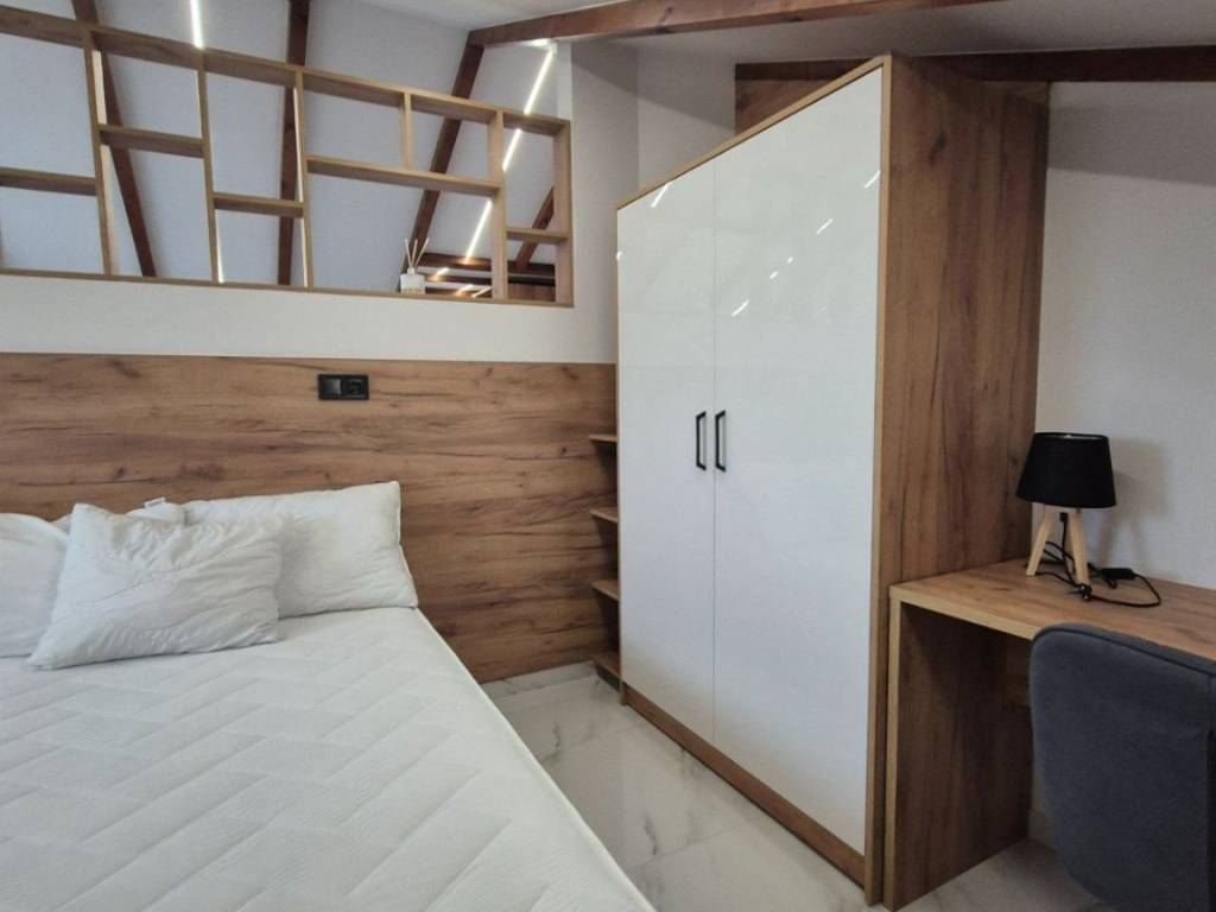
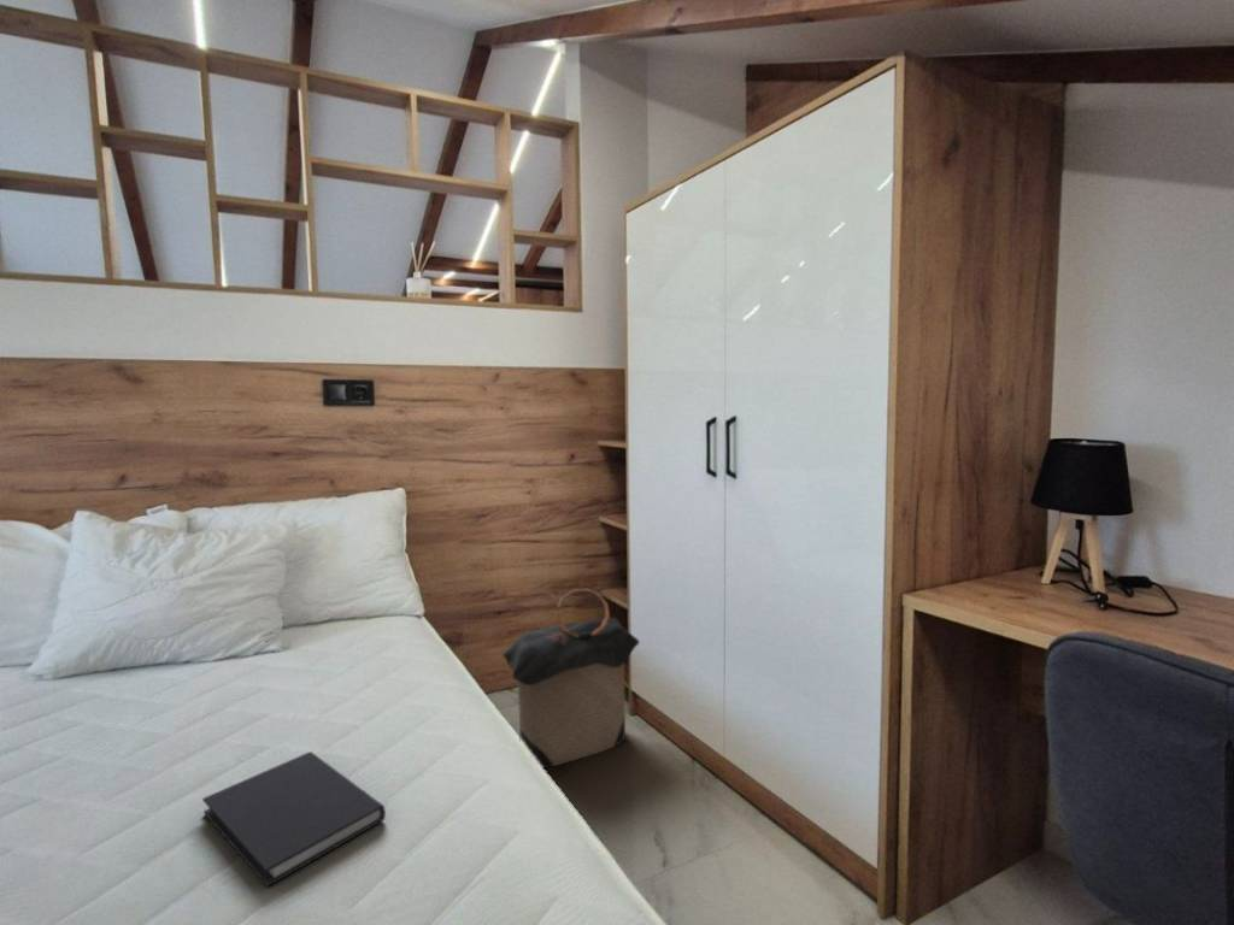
+ laundry hamper [500,588,641,770]
+ diary [201,750,387,888]
